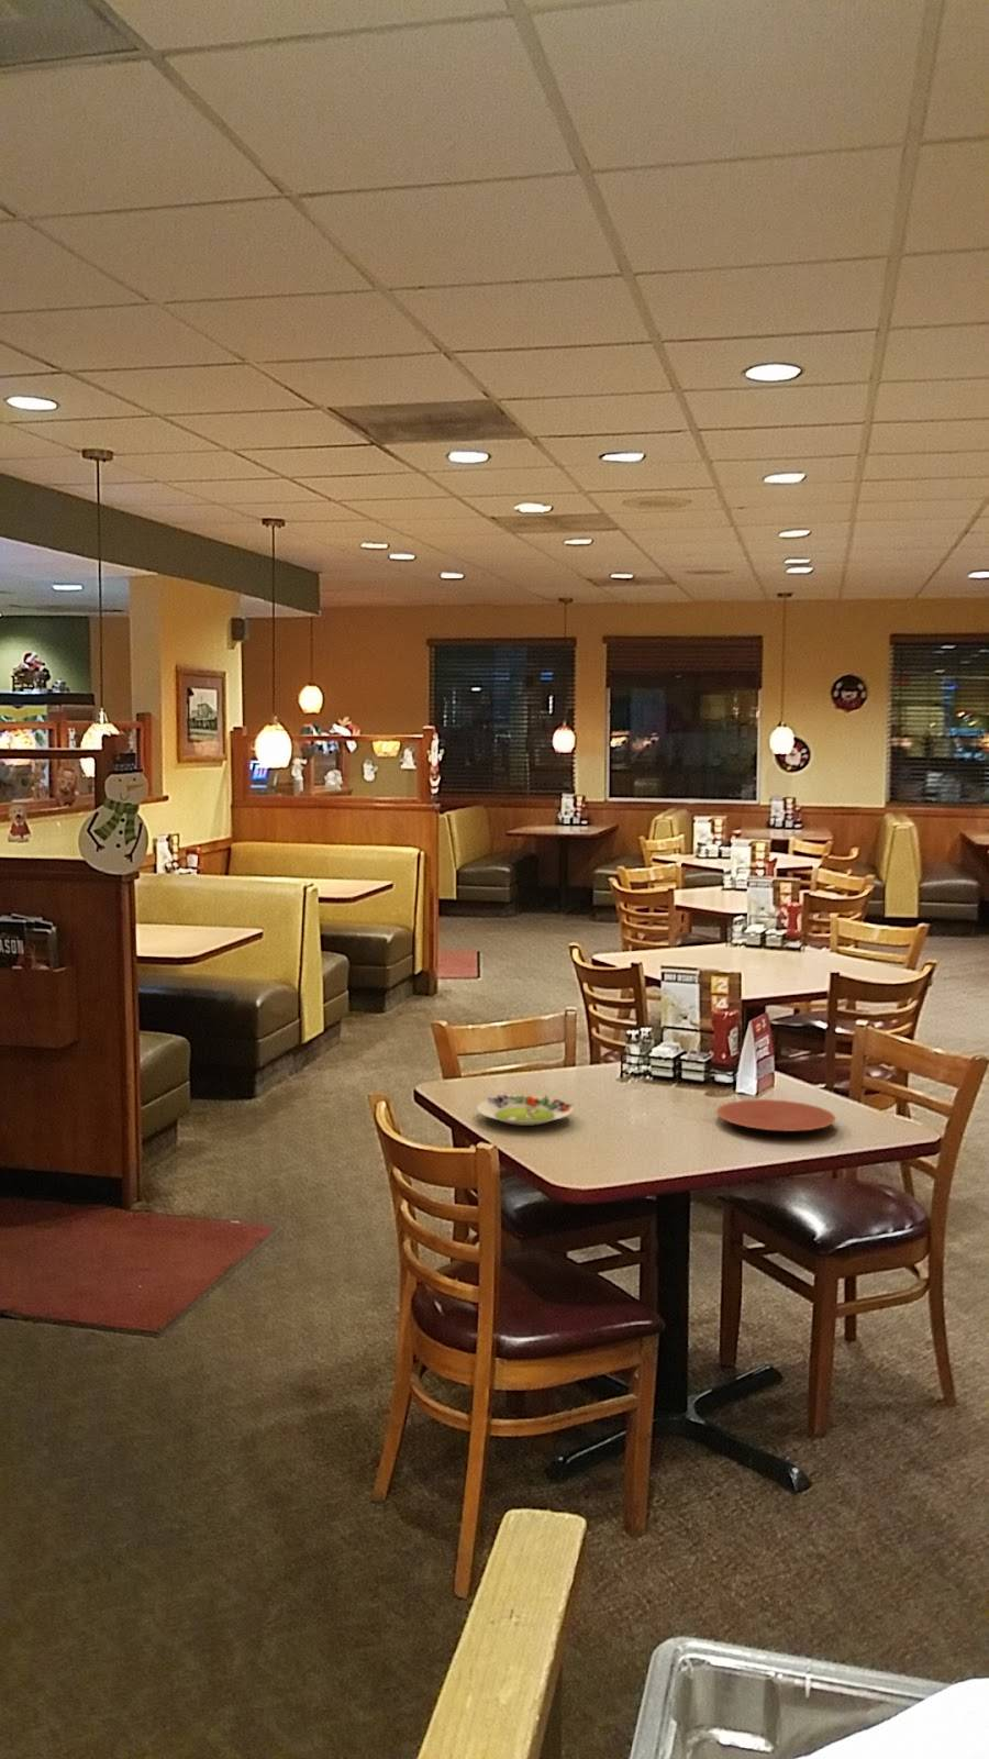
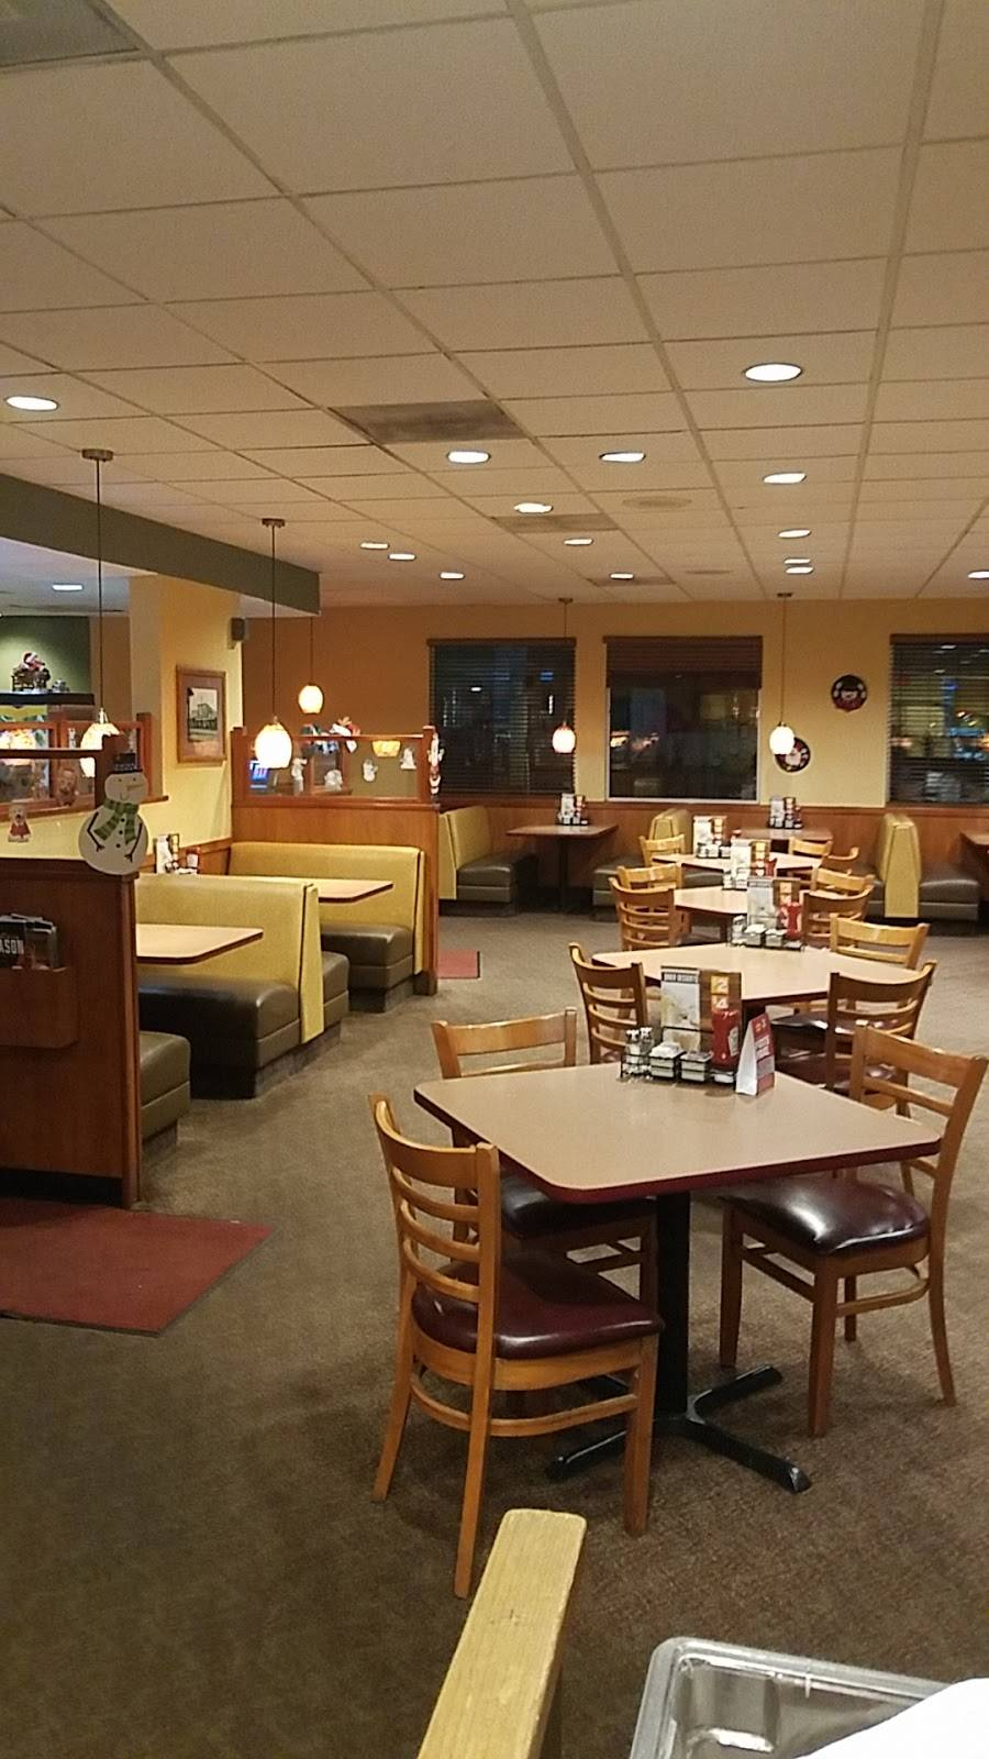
- plate [715,1098,837,1132]
- salad plate [476,1093,575,1127]
